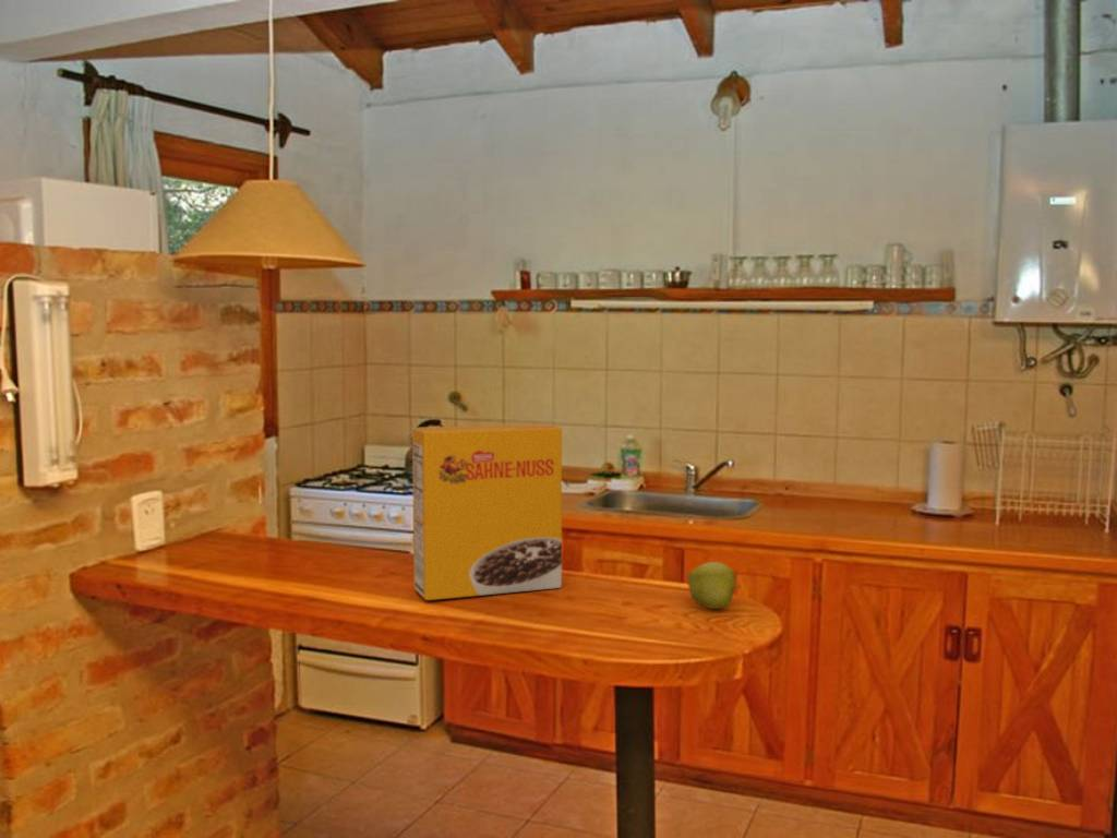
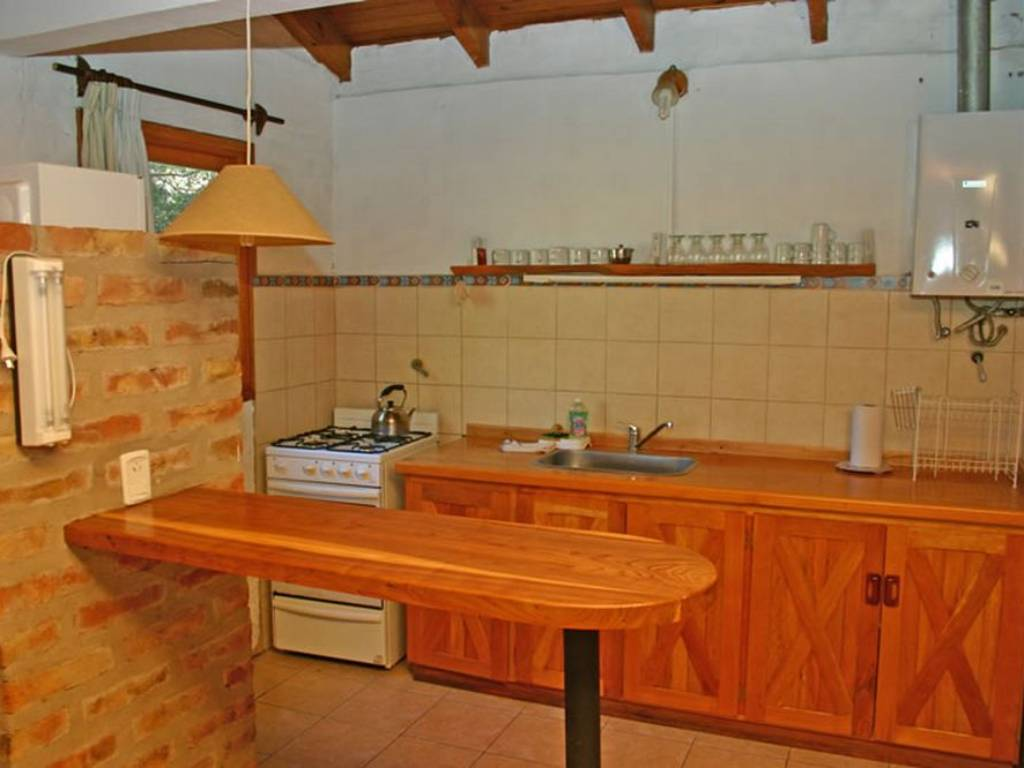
- apple [686,561,742,610]
- cereal box [411,422,563,601]
